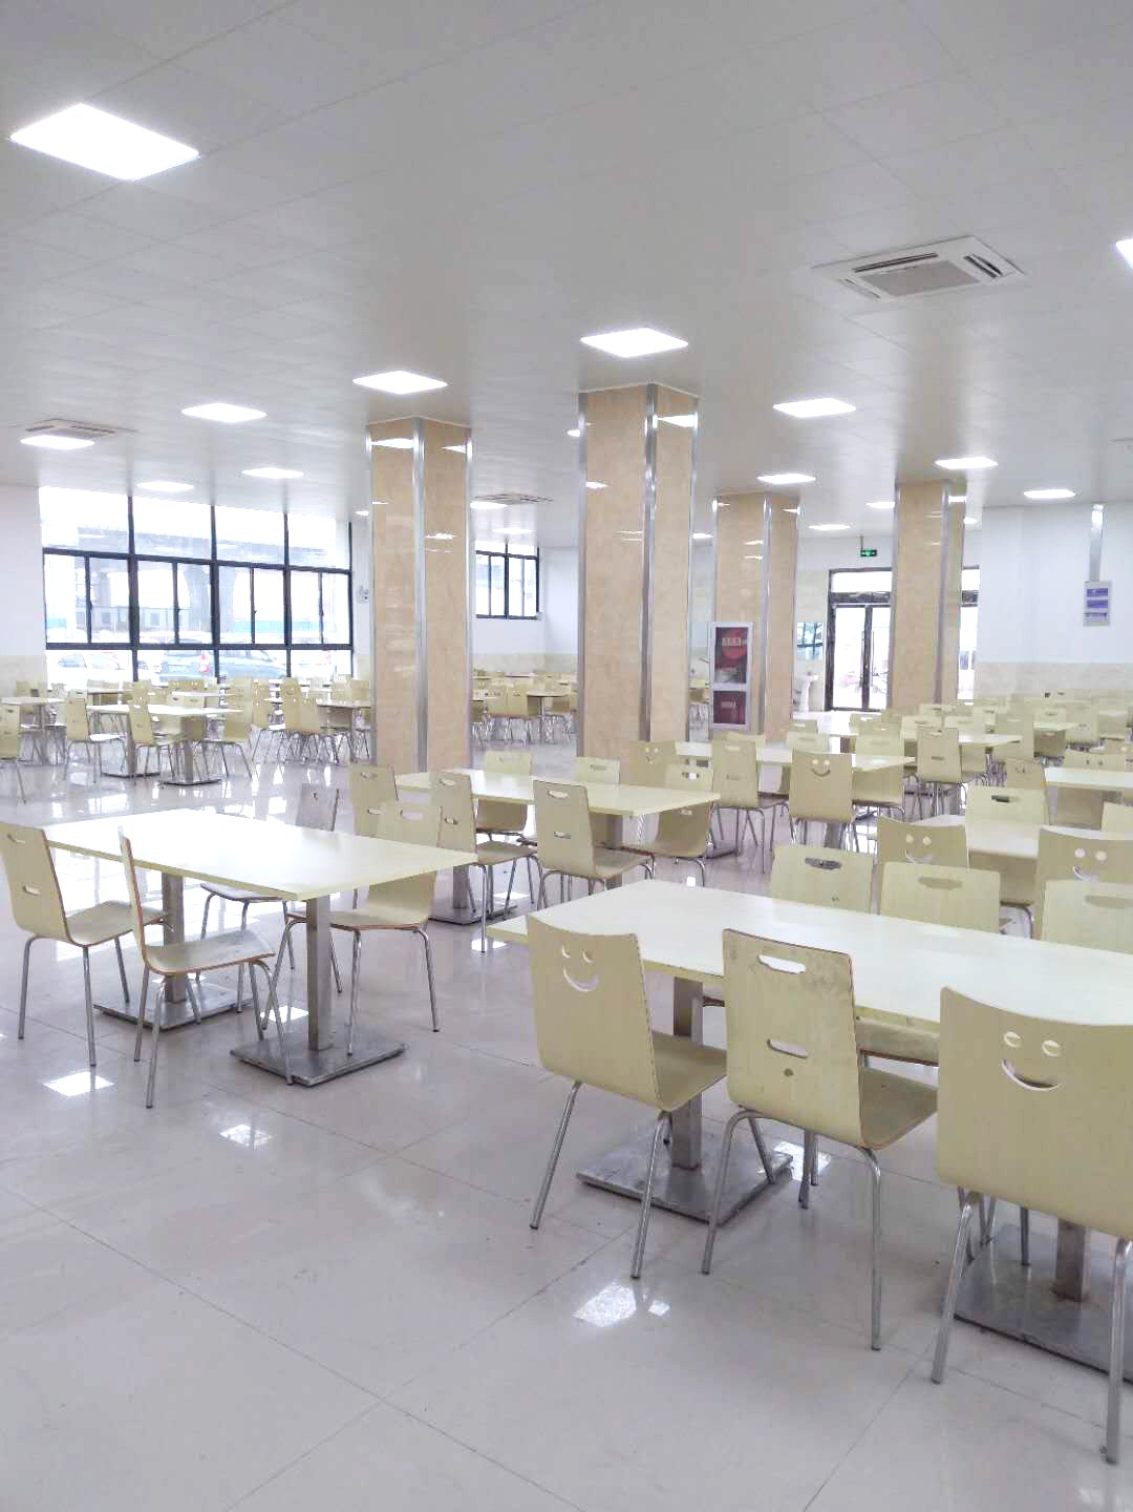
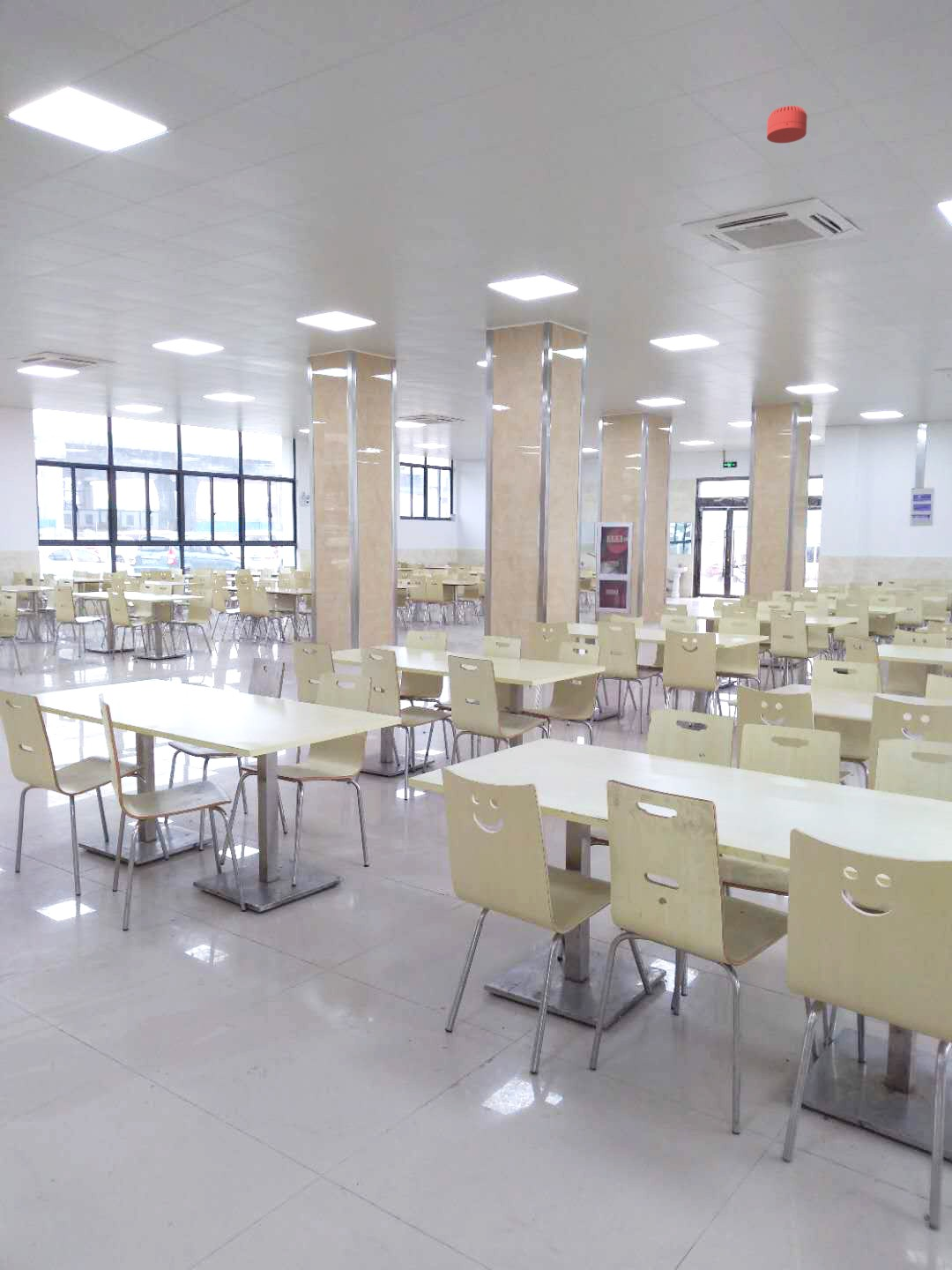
+ smoke detector [766,105,807,144]
